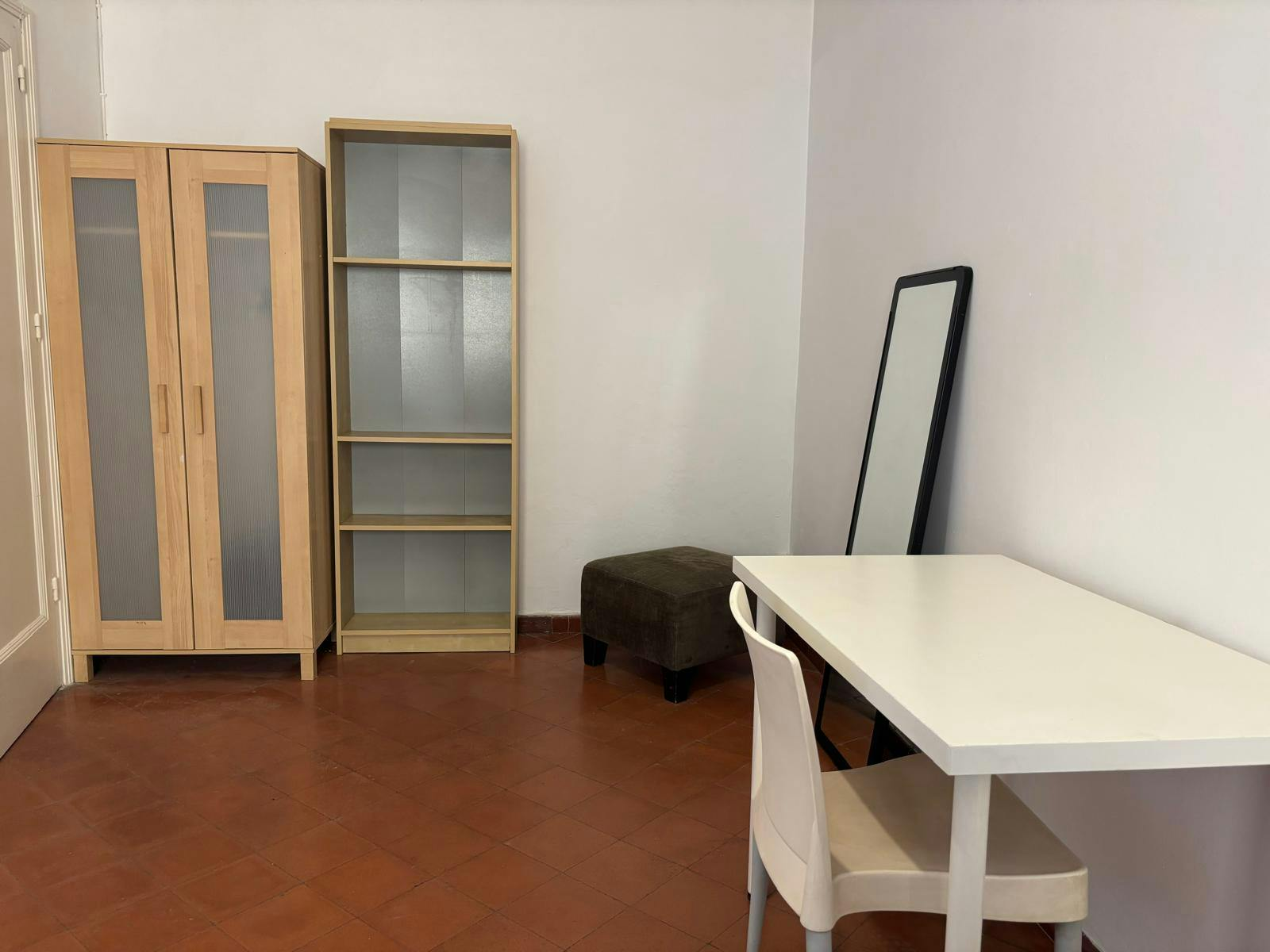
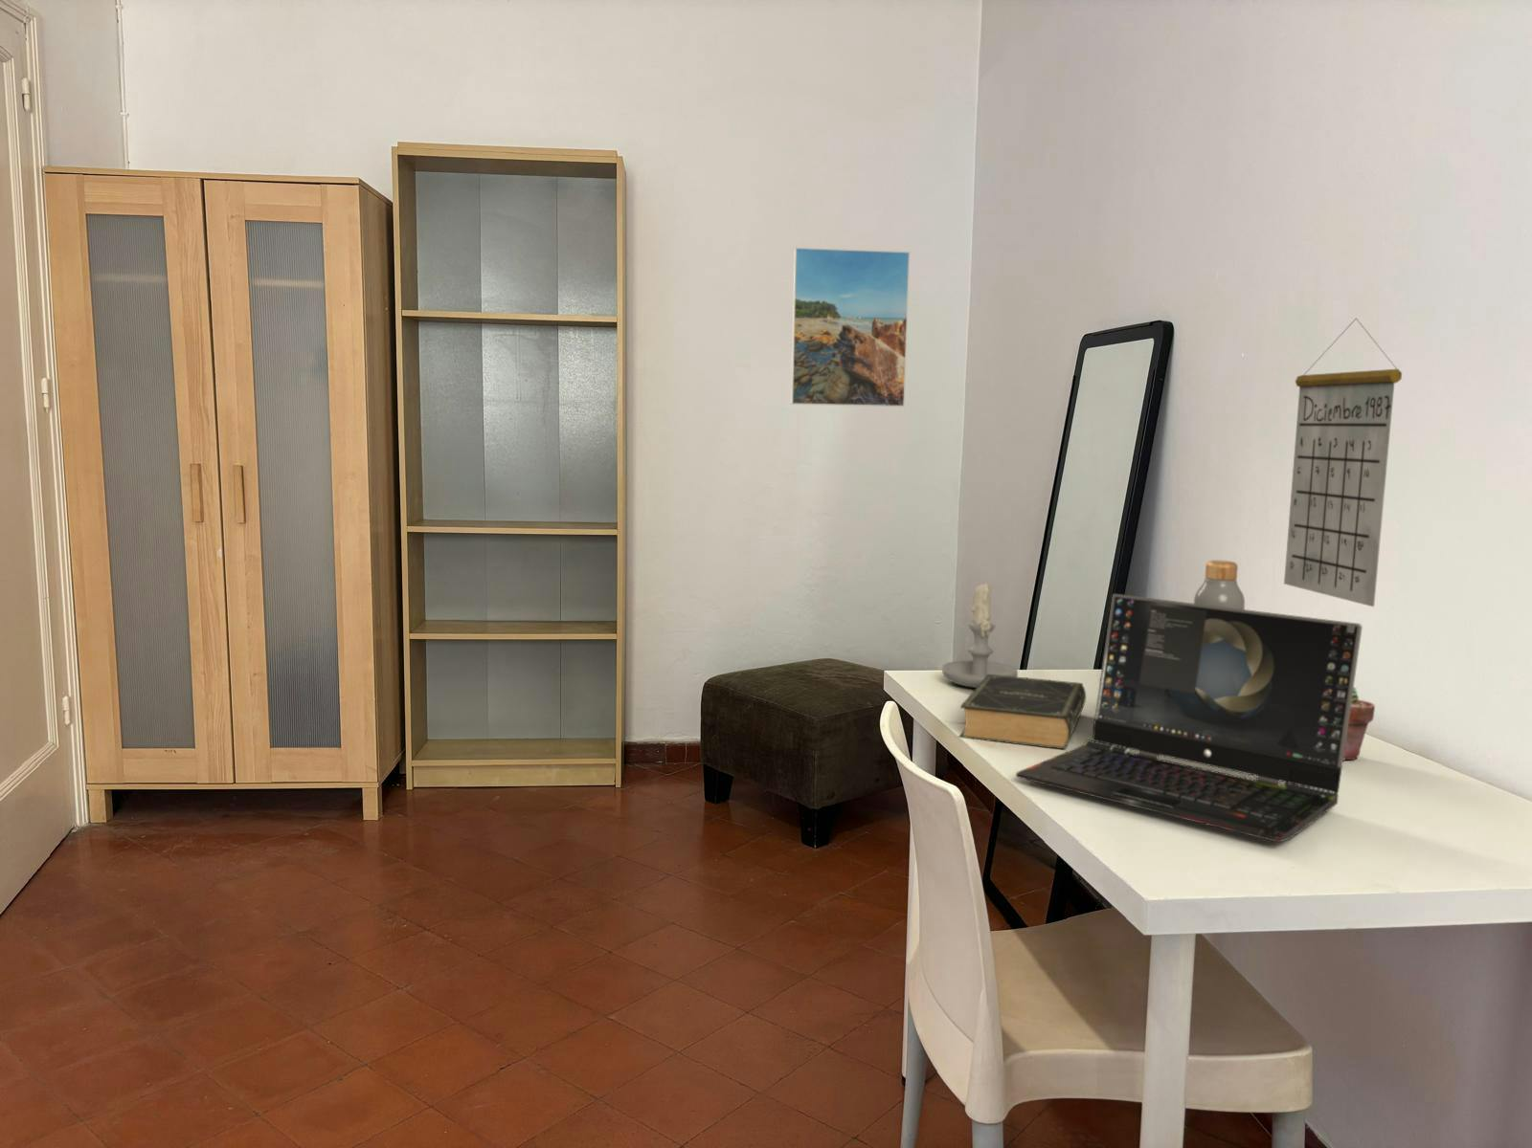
+ book [959,674,1087,750]
+ potted succulent [1344,687,1376,761]
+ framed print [790,247,911,408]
+ laptop computer [1014,593,1363,843]
+ calendar [1284,317,1403,608]
+ candle [941,579,1019,689]
+ bottle [1193,560,1246,609]
